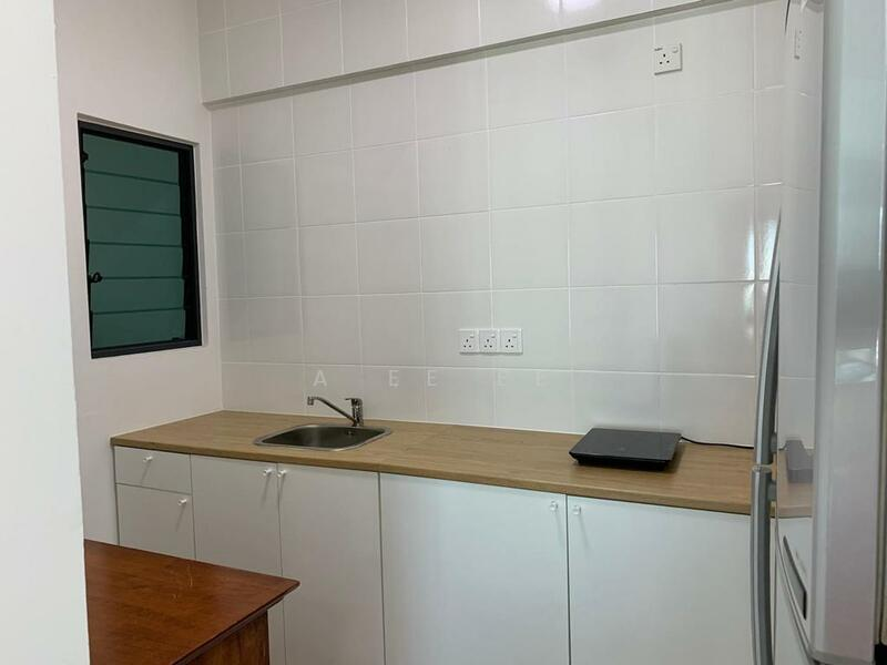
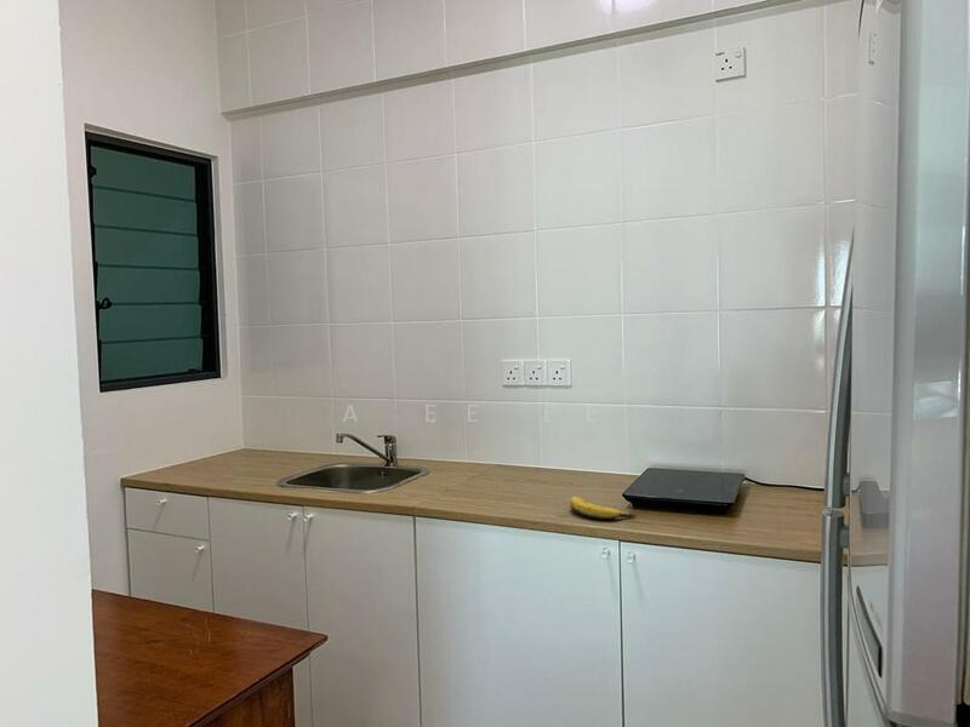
+ banana [569,496,638,521]
